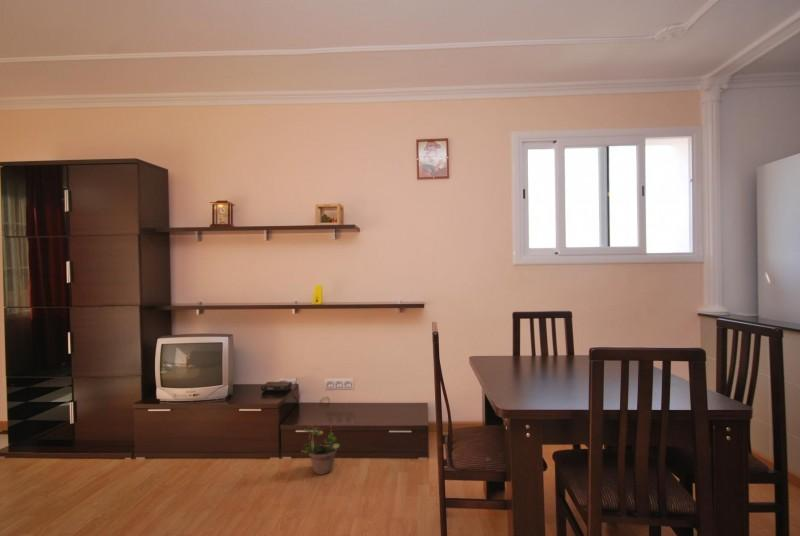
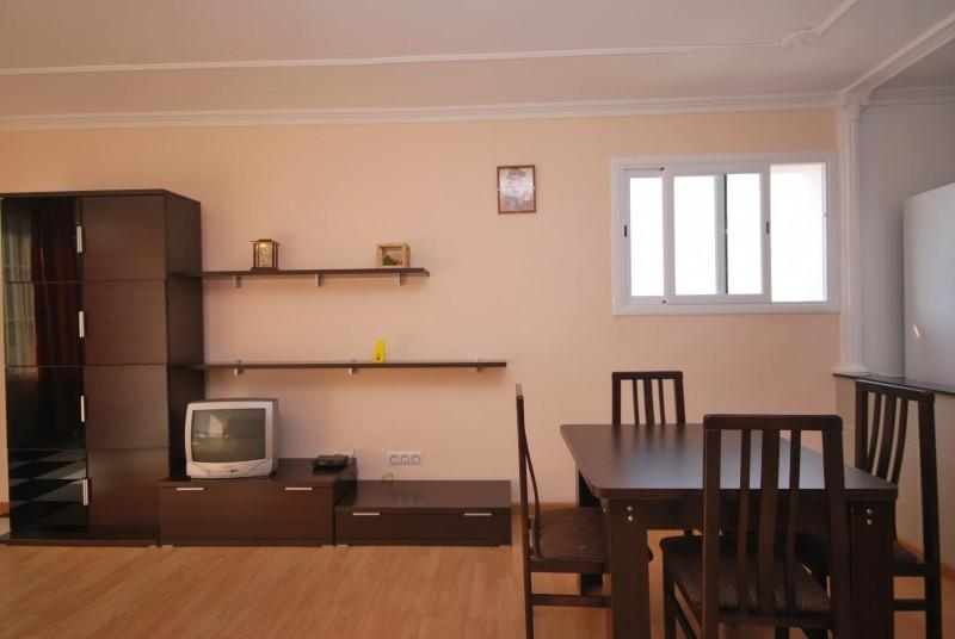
- potted plant [301,421,341,476]
